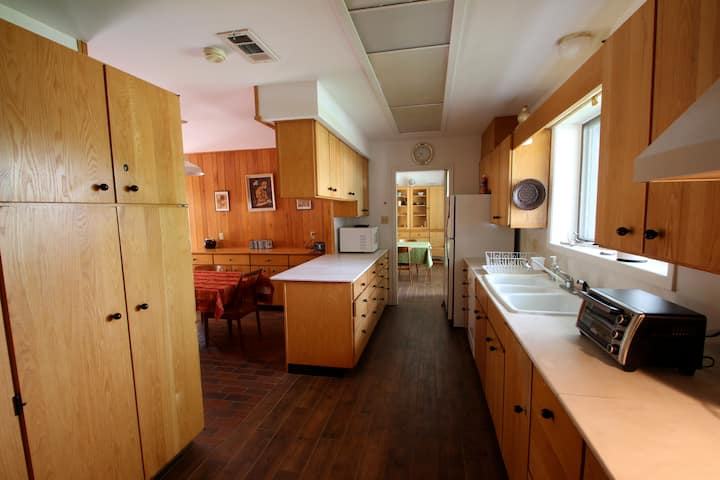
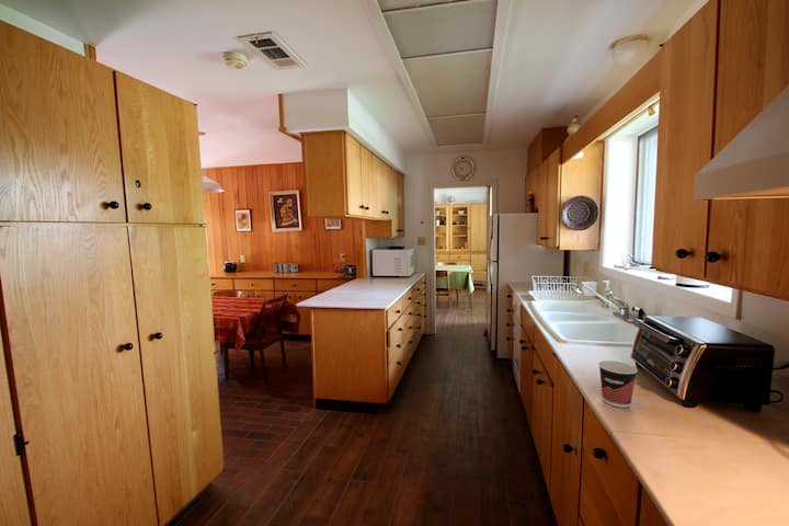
+ cup [597,359,639,409]
